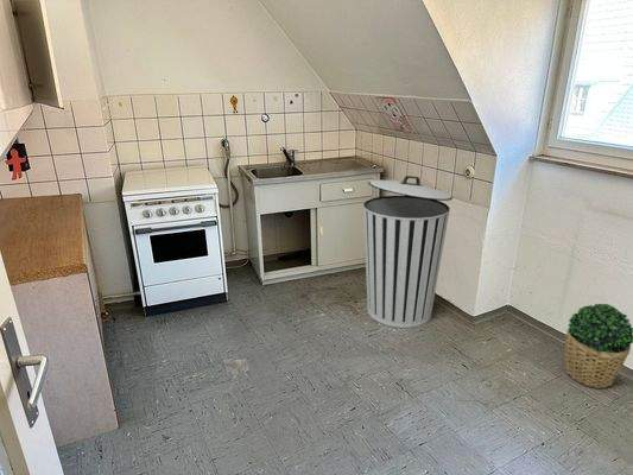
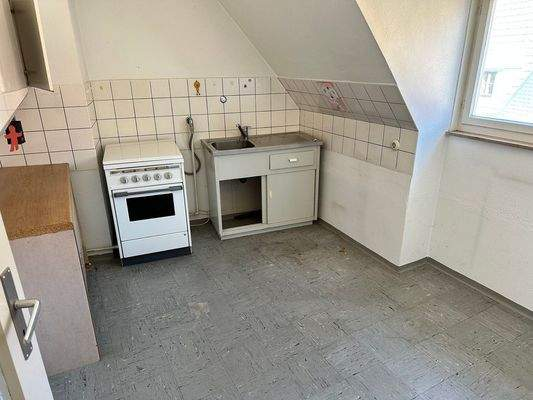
- potted plant [564,303,633,390]
- trash can [362,175,454,329]
